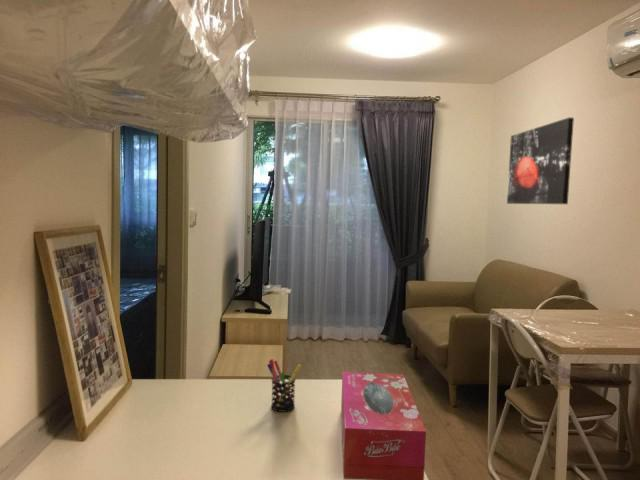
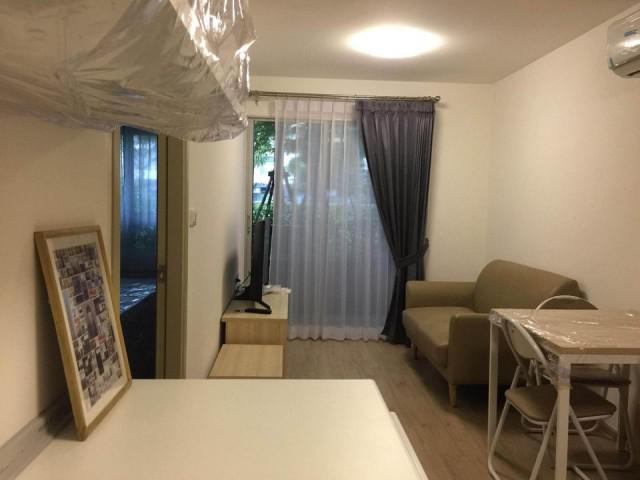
- tissue box [340,371,427,480]
- wall art [506,116,575,205]
- pen holder [266,358,302,413]
